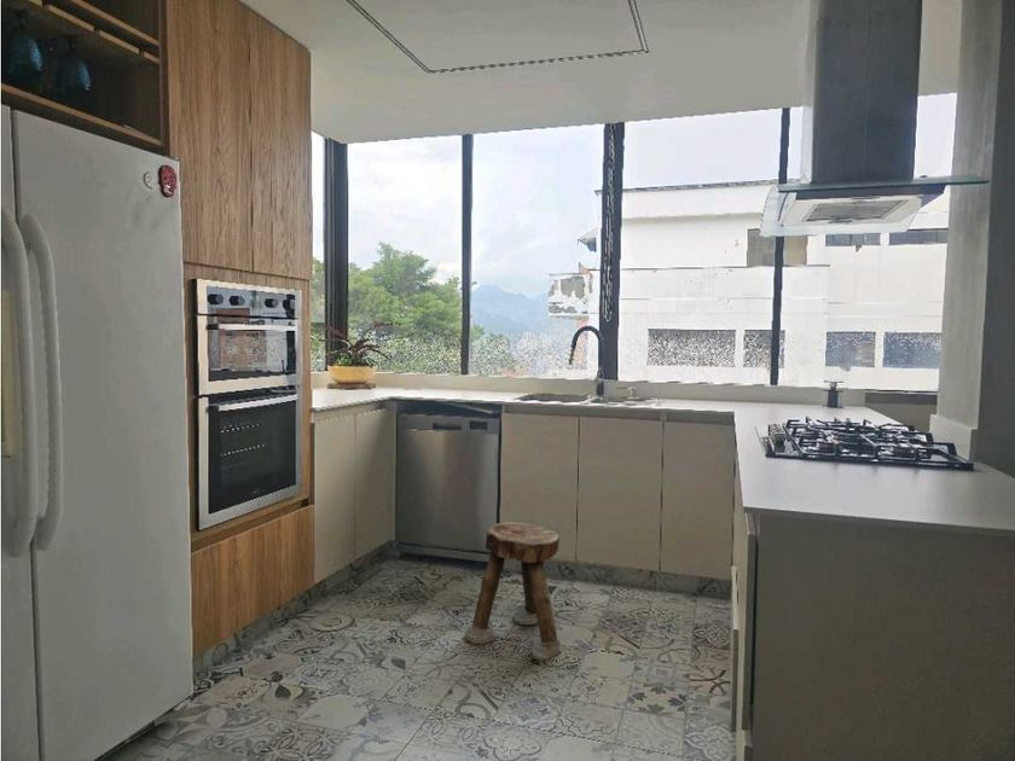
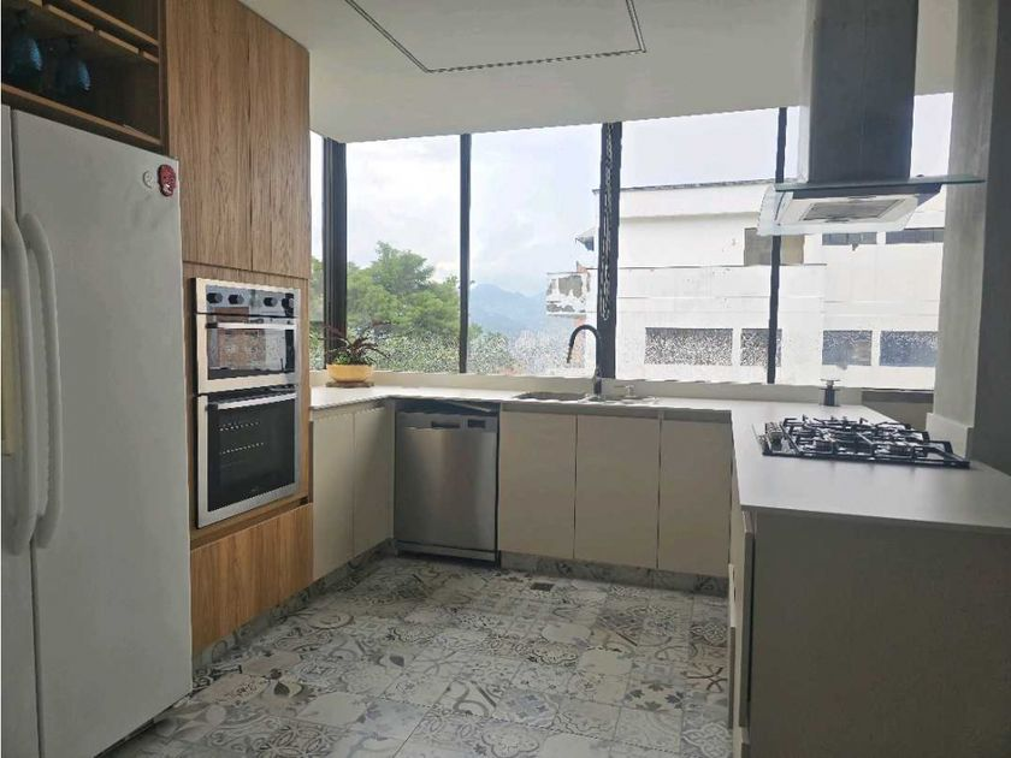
- stool [464,521,562,662]
